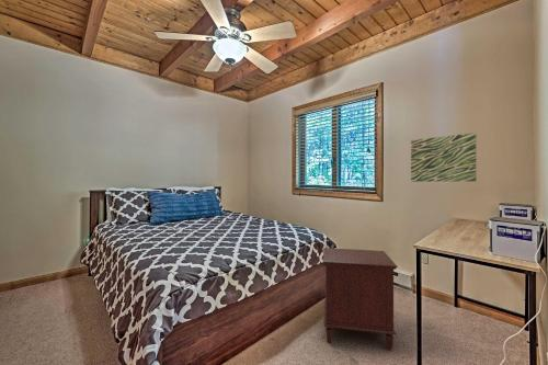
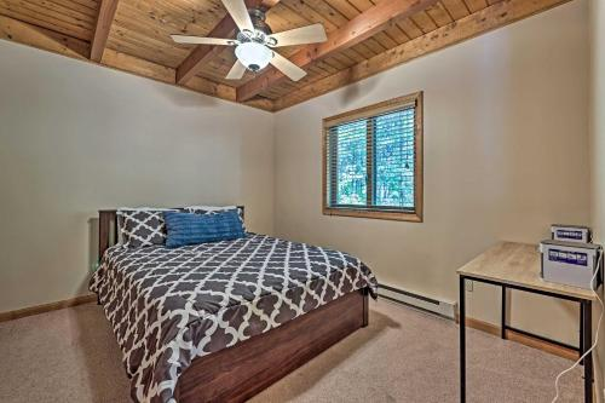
- nightstand [322,247,399,351]
- wall art [410,132,477,183]
